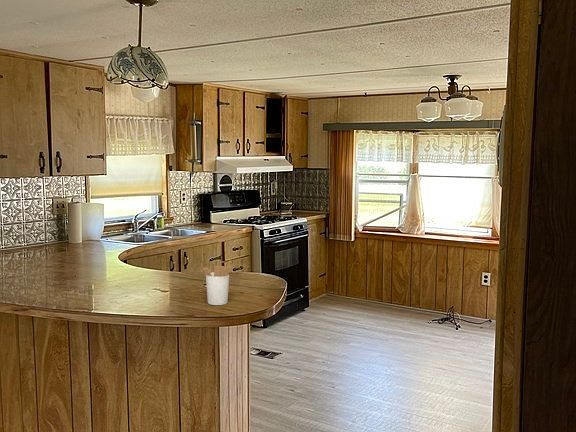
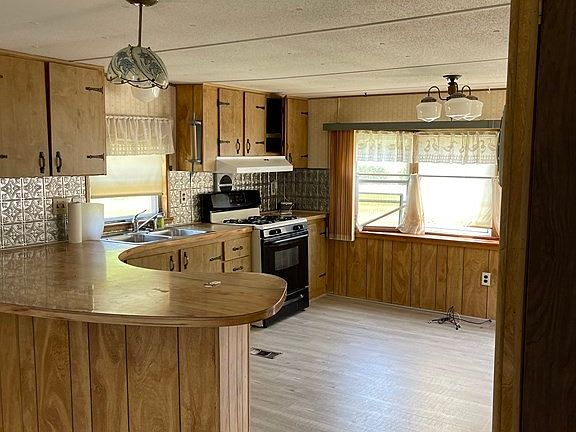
- utensil holder [201,259,233,306]
